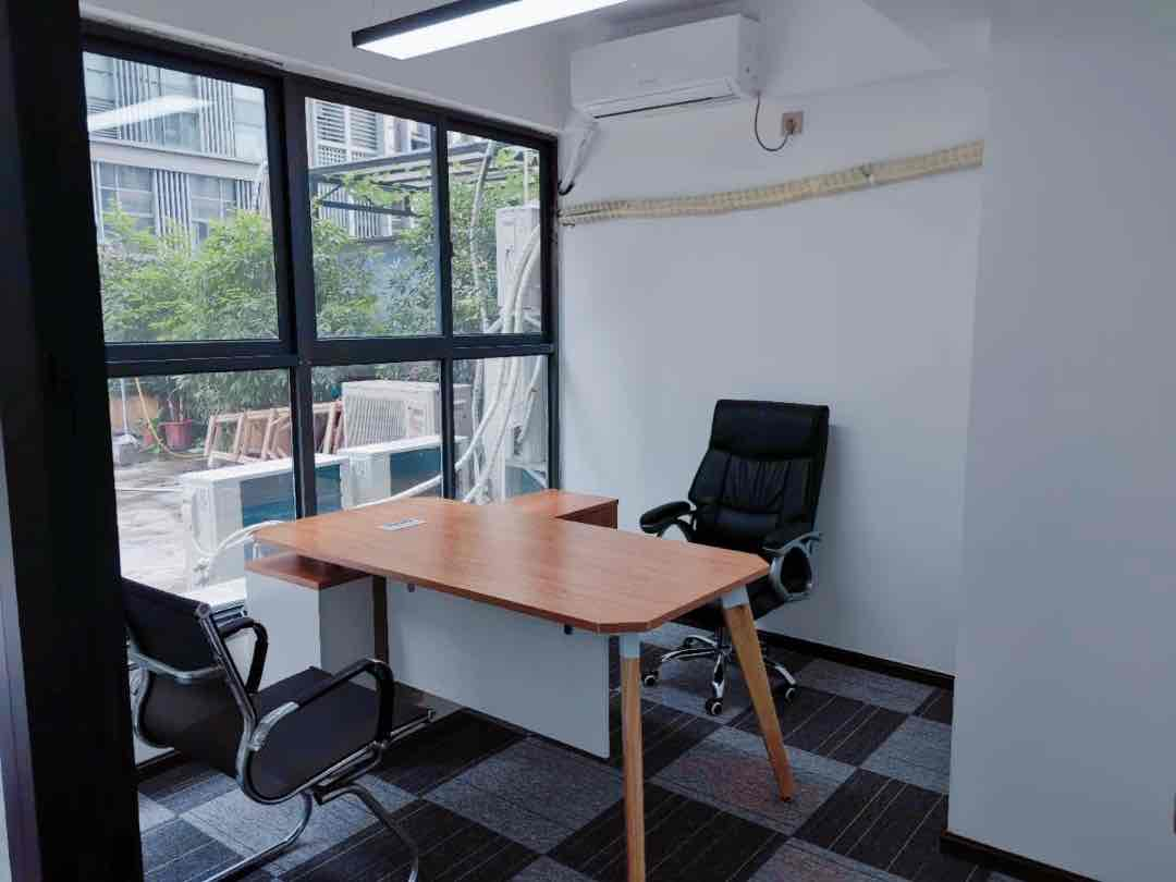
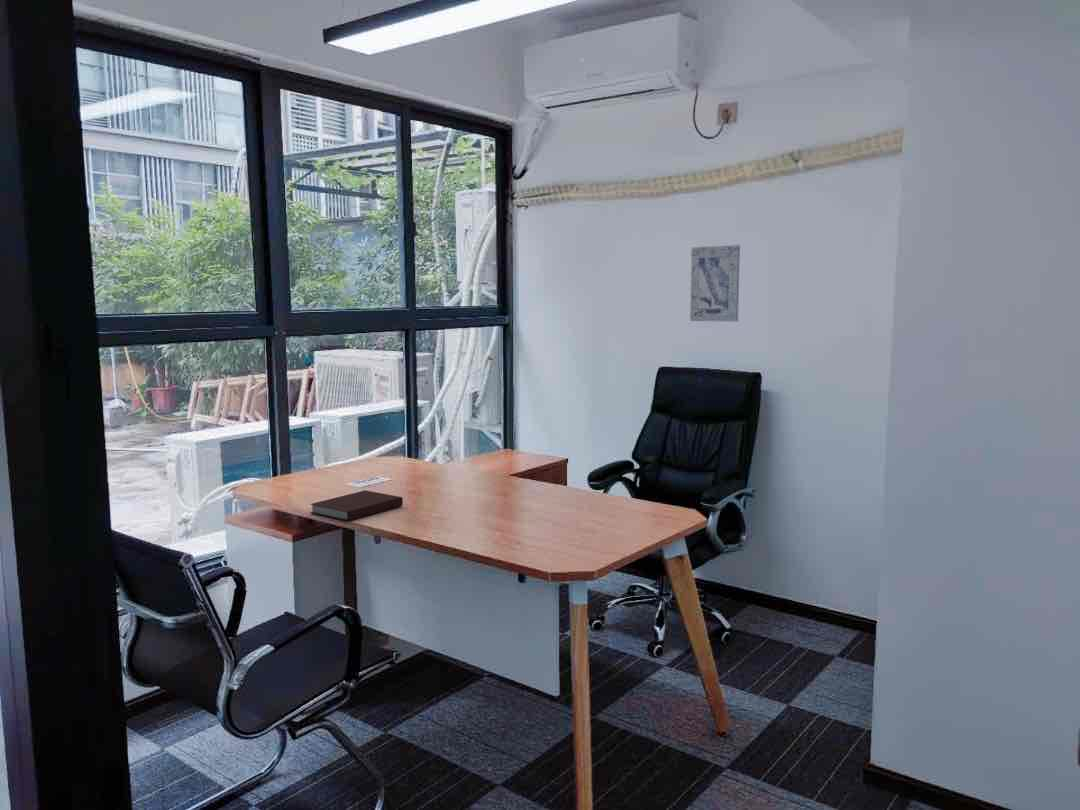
+ notebook [309,489,404,522]
+ wall art [689,244,741,323]
